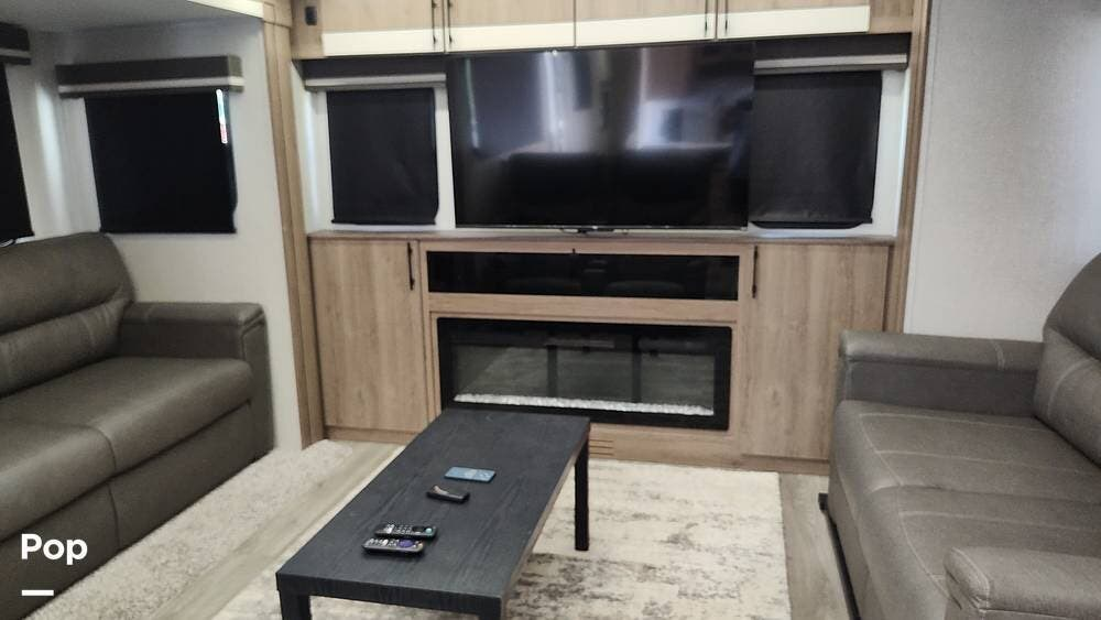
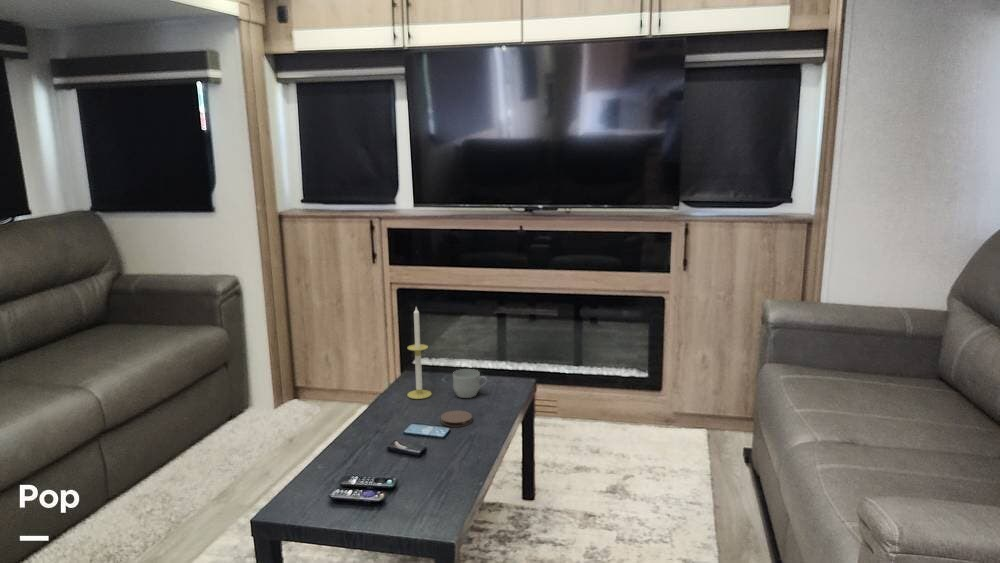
+ mug [452,368,488,399]
+ candle [406,306,433,400]
+ coaster [440,410,473,428]
